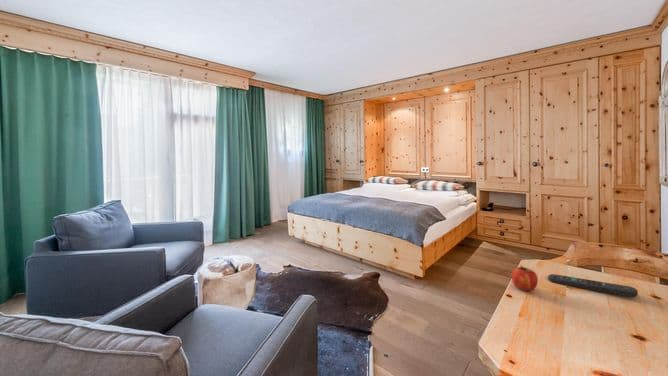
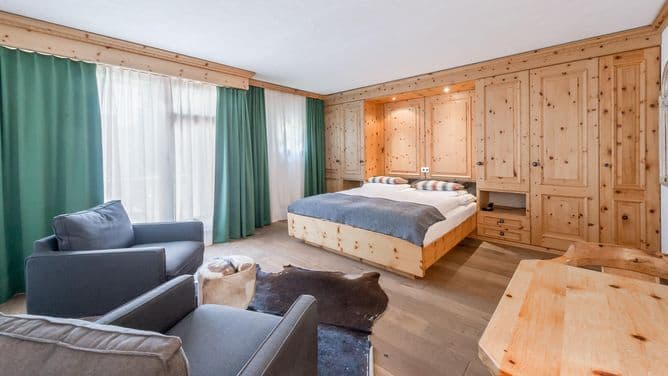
- fruit [511,265,539,292]
- remote control [547,273,639,298]
